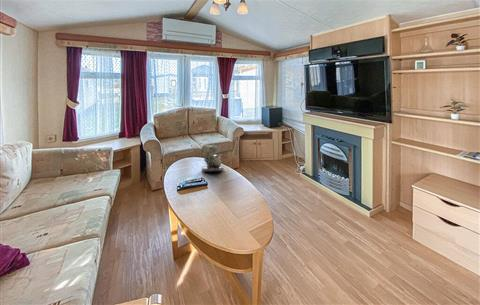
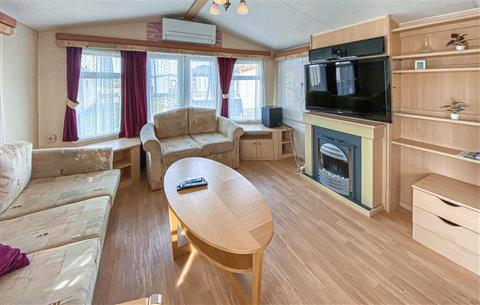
- succulent plant [201,144,225,172]
